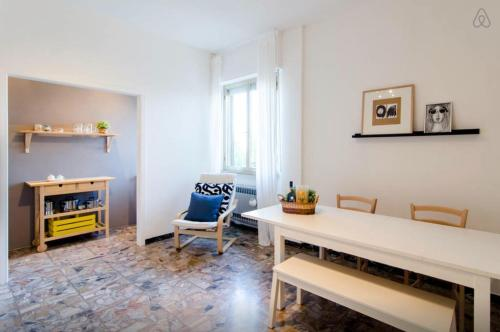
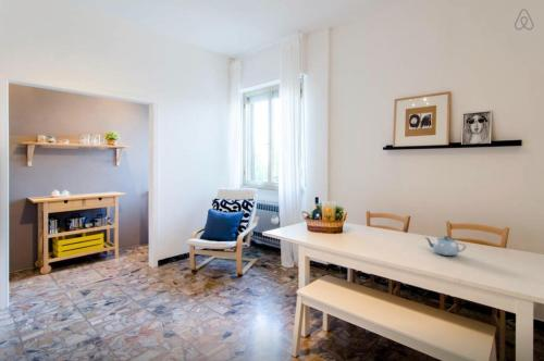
+ chinaware [423,235,468,257]
